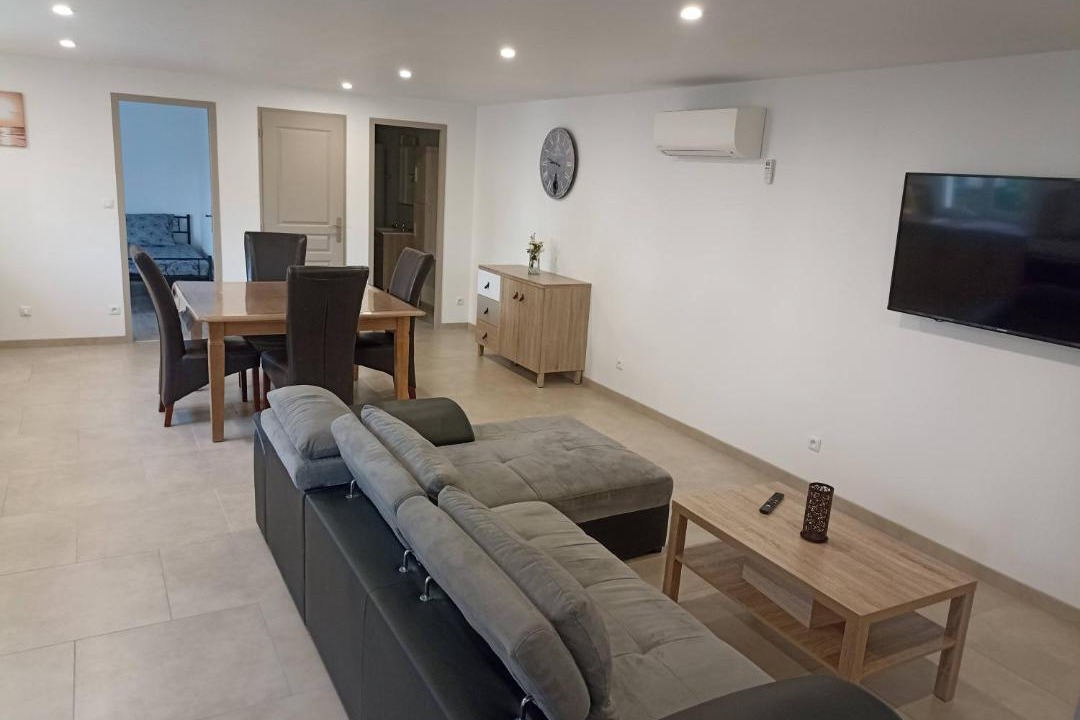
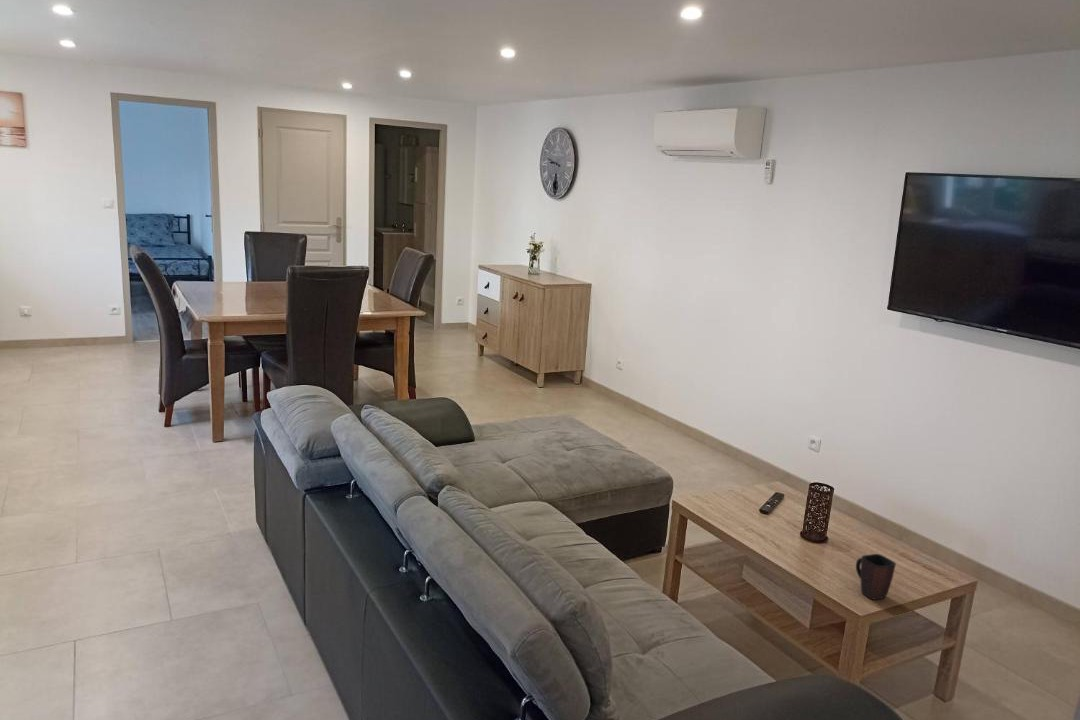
+ mug [855,553,897,601]
